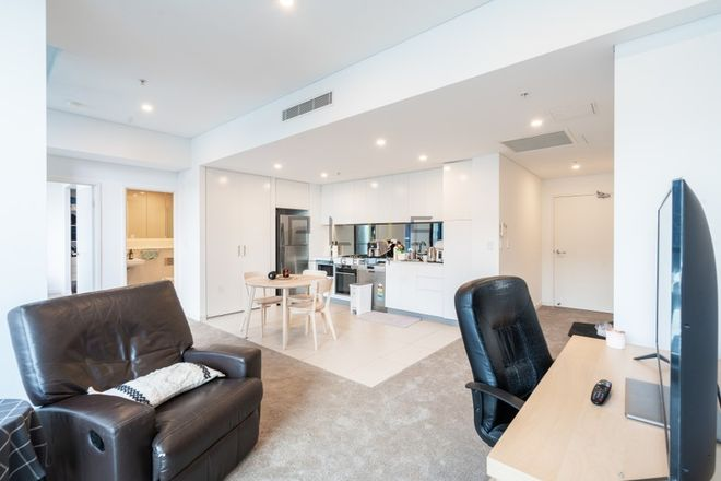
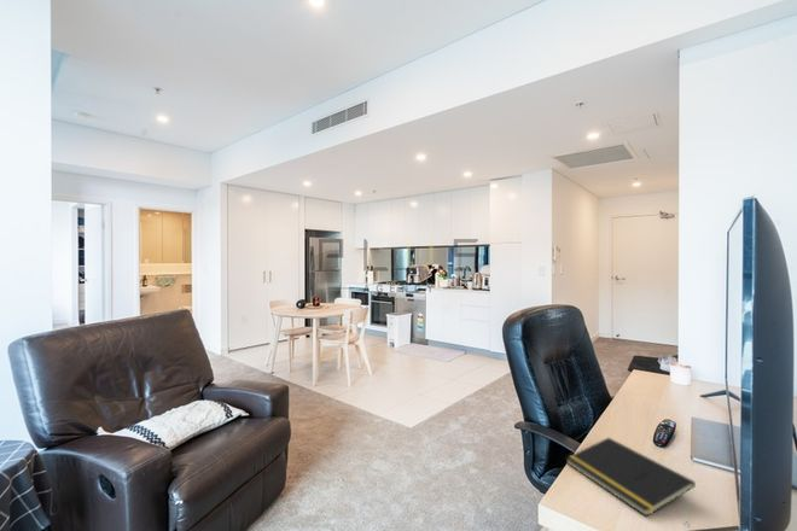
+ notepad [565,437,697,518]
